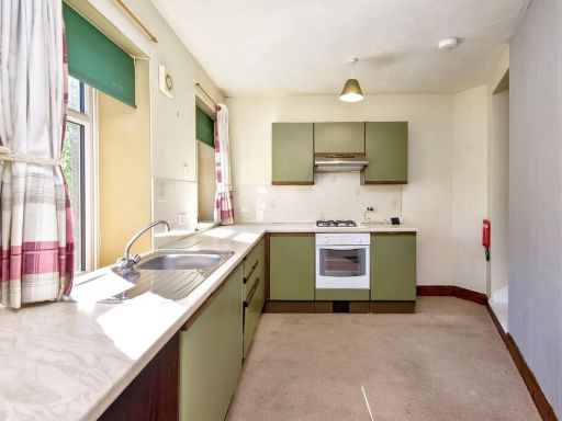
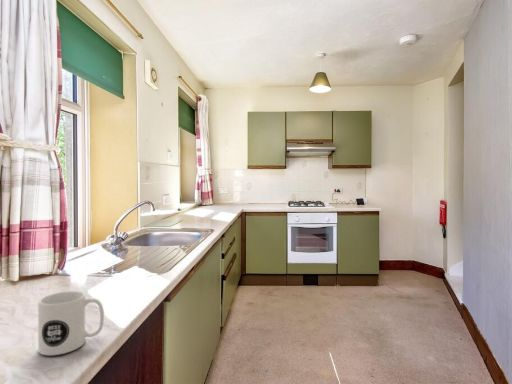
+ mug [37,290,105,356]
